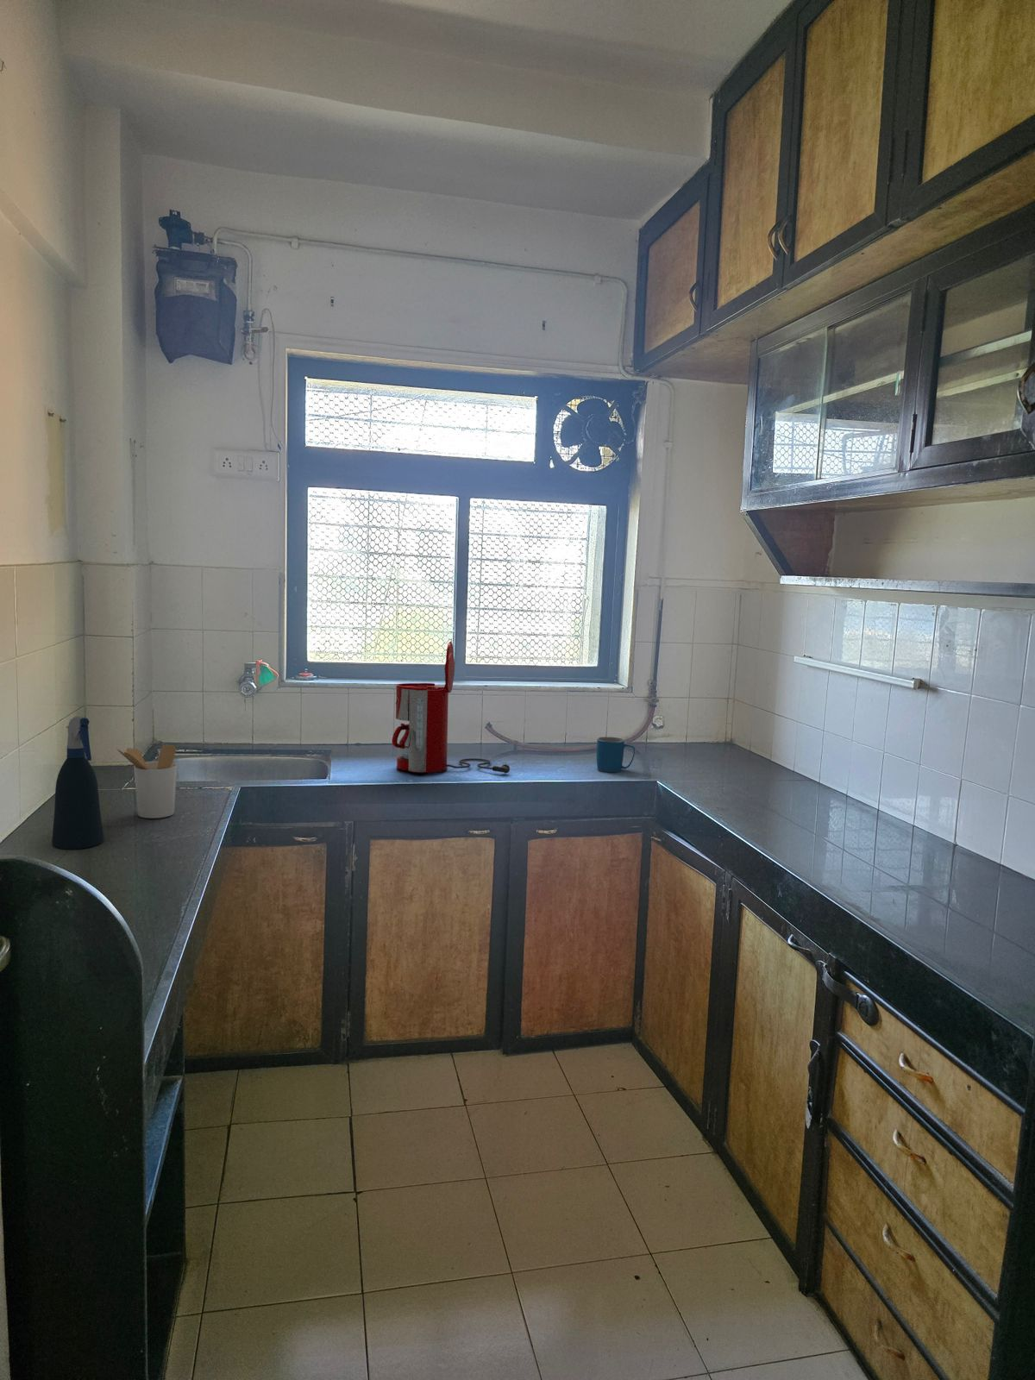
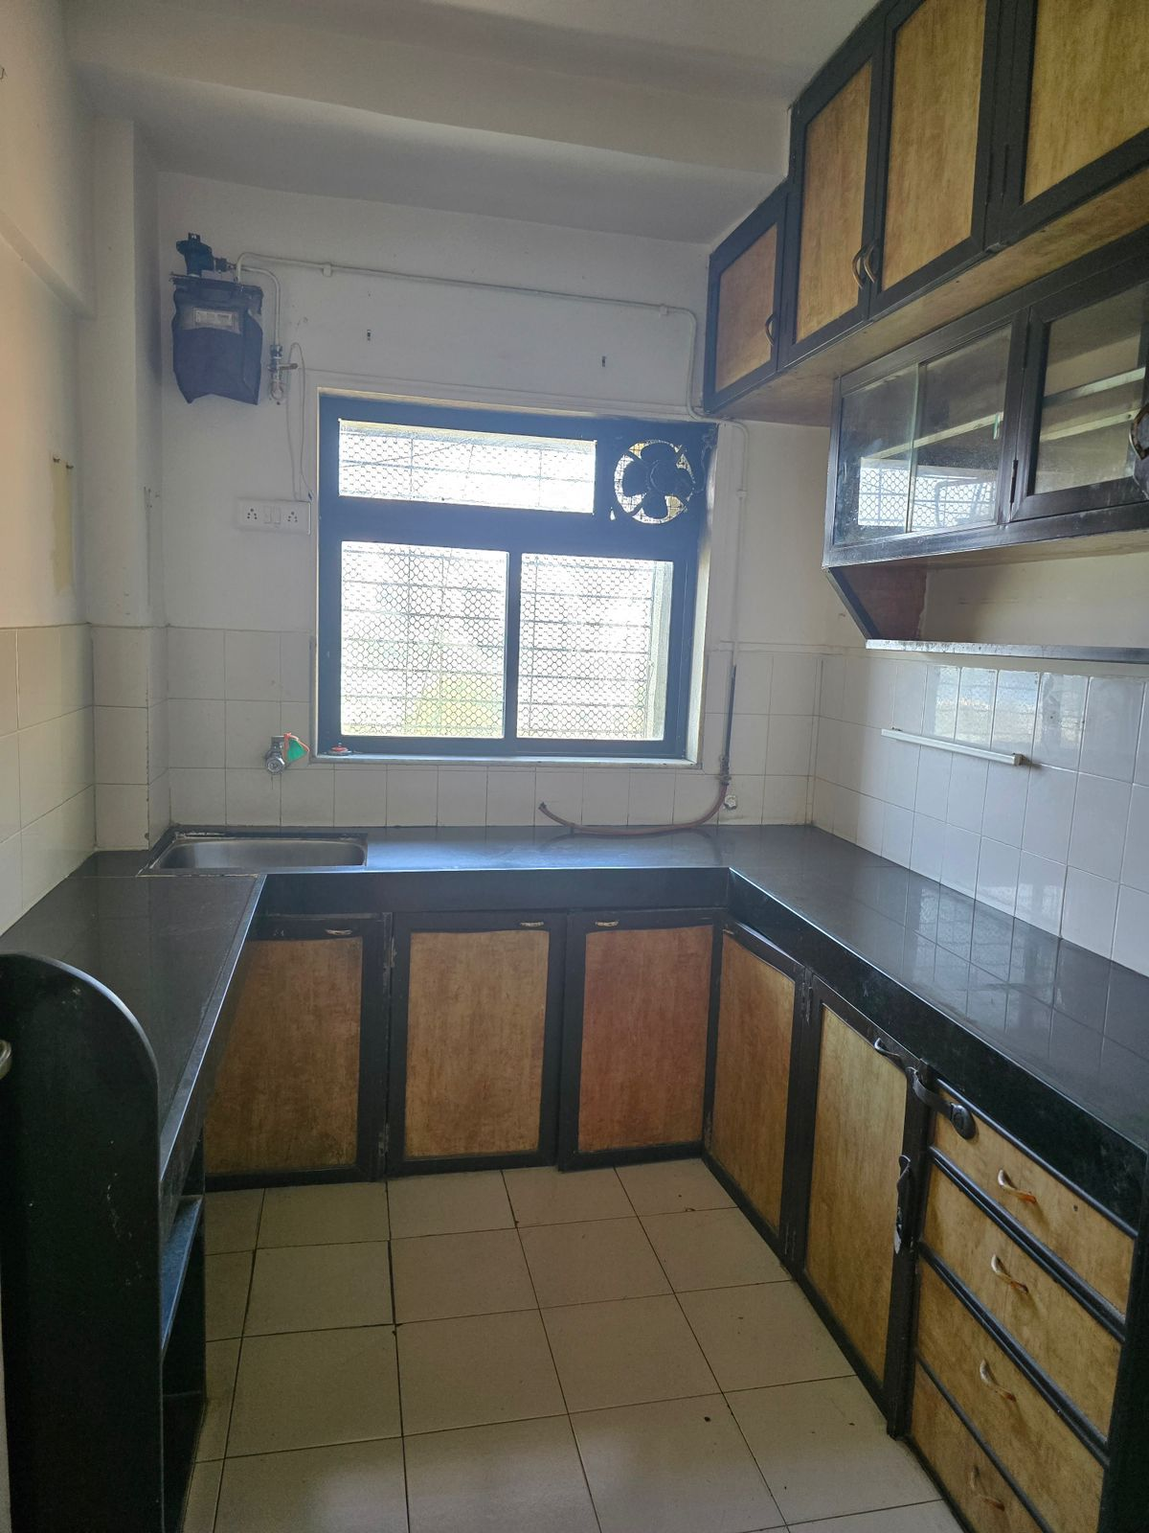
- spray bottle [51,715,104,850]
- utensil holder [115,743,177,819]
- coffee maker [390,640,511,774]
- mug [596,736,636,773]
